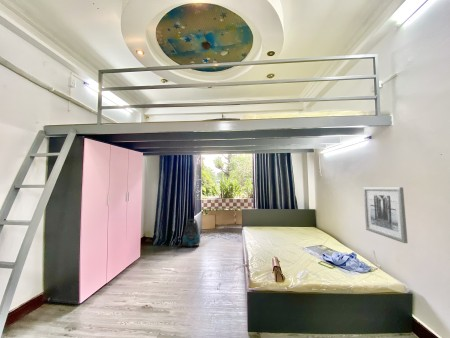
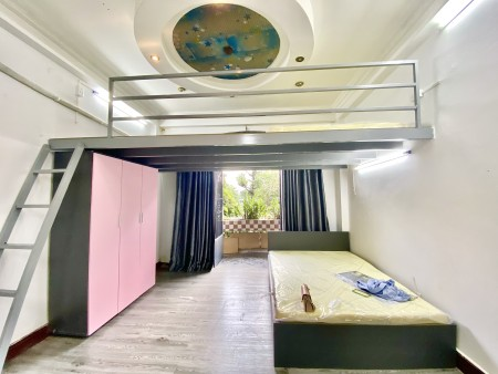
- vacuum cleaner [182,218,201,248]
- wall art [362,186,409,244]
